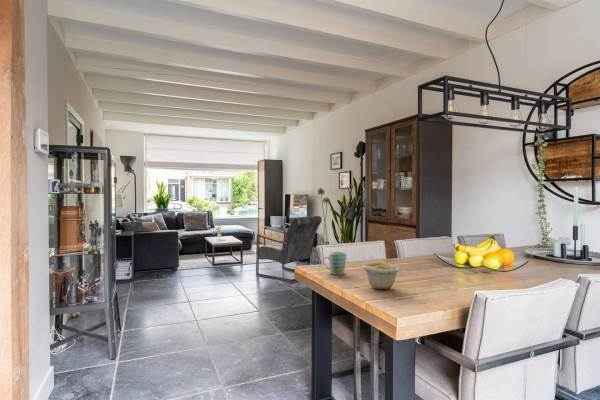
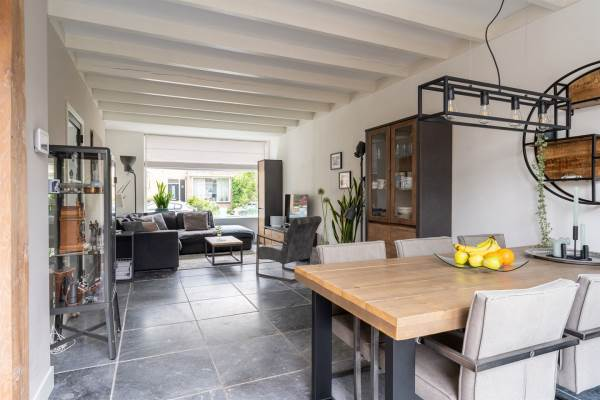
- mug [322,251,348,276]
- bowl [360,262,402,290]
